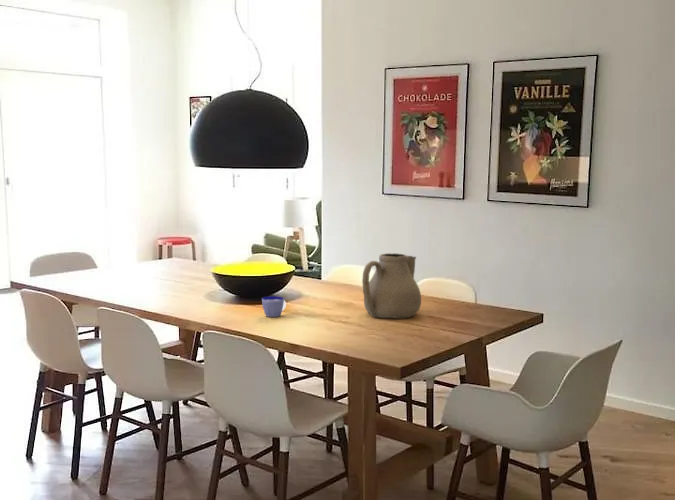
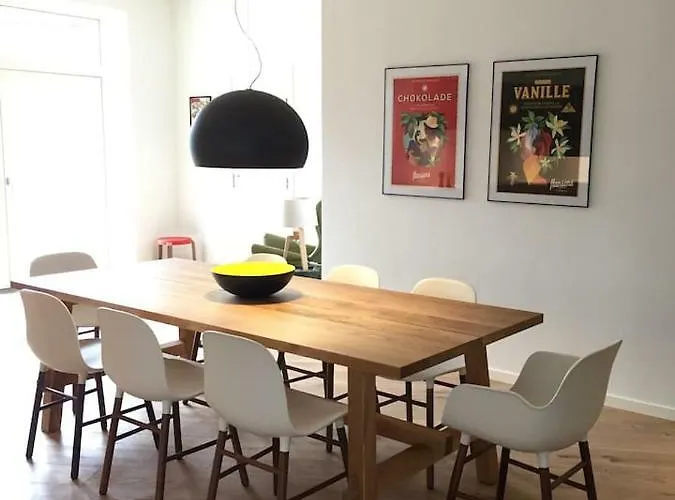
- cup [261,295,287,318]
- teapot [361,252,422,319]
